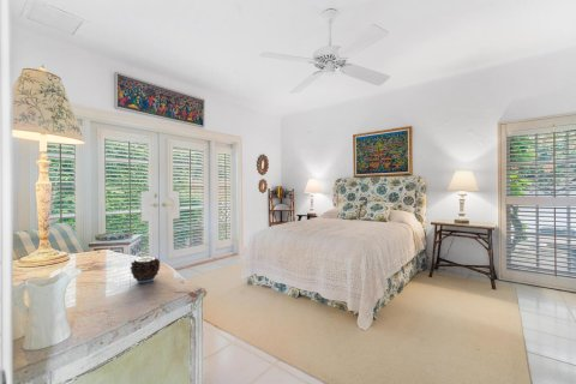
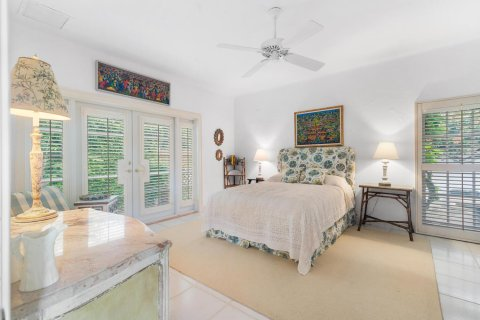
- candle [130,256,161,284]
